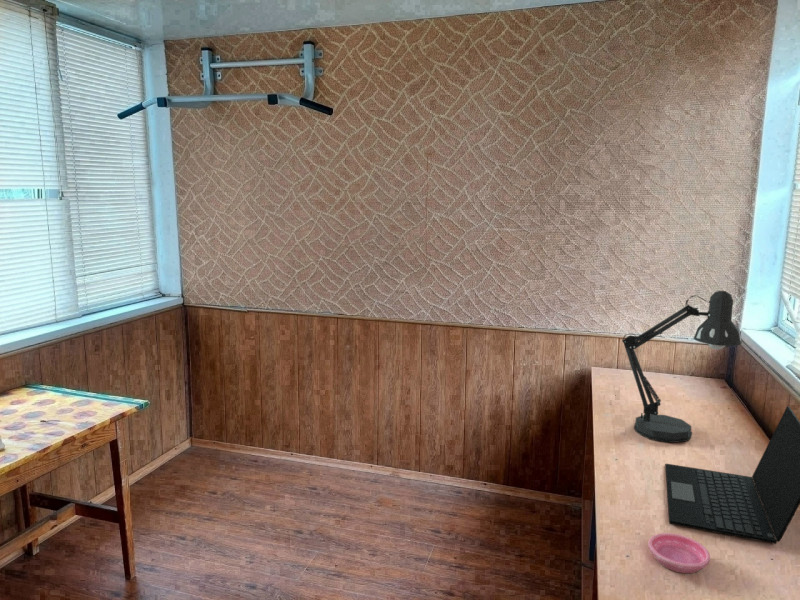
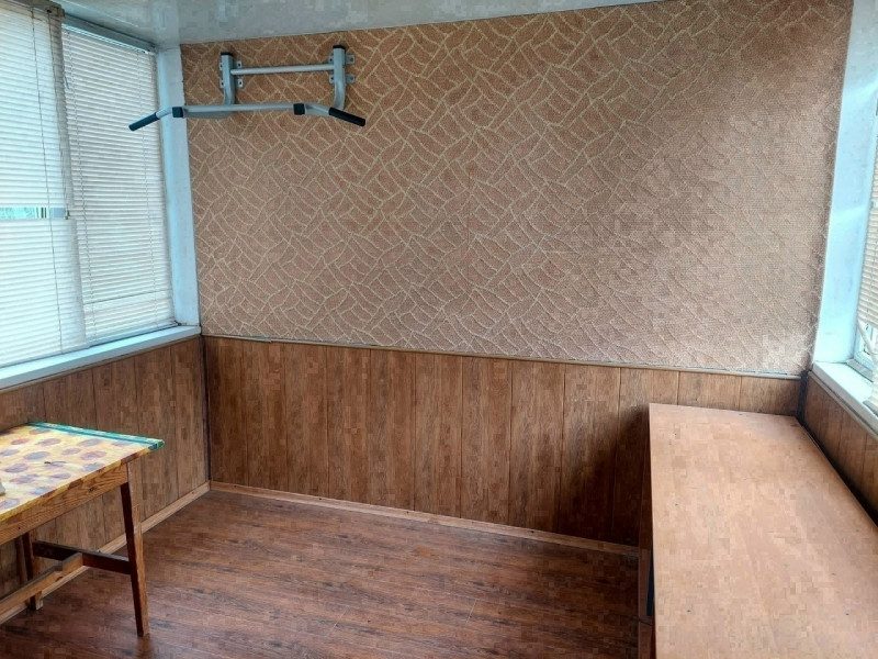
- desk lamp [621,290,743,444]
- laptop [664,405,800,545]
- saucer [647,532,711,574]
